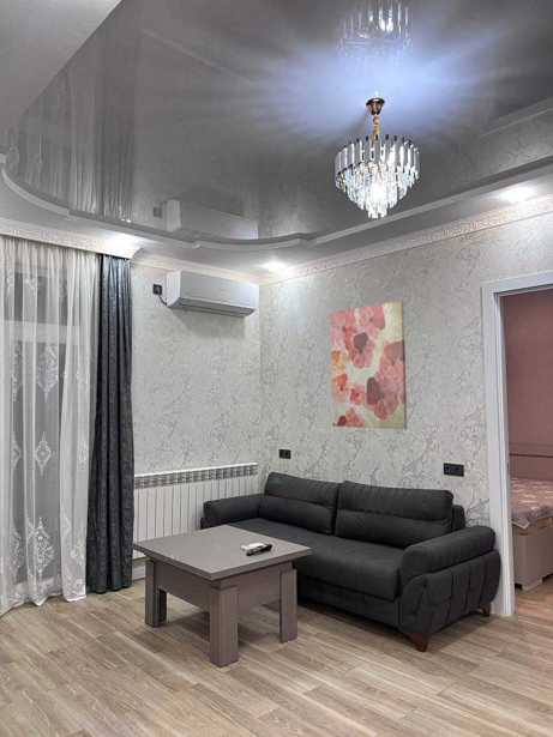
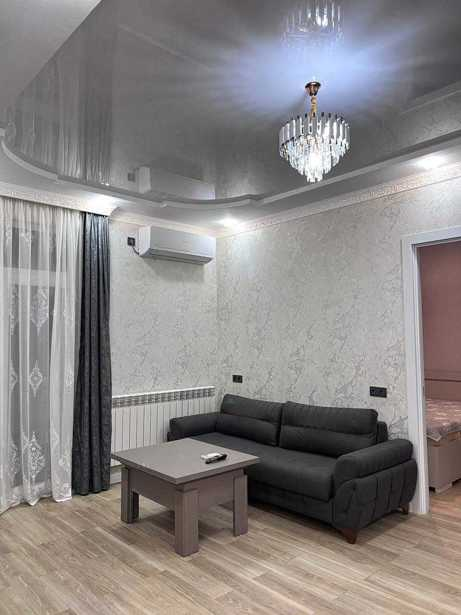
- wall art [329,300,408,430]
